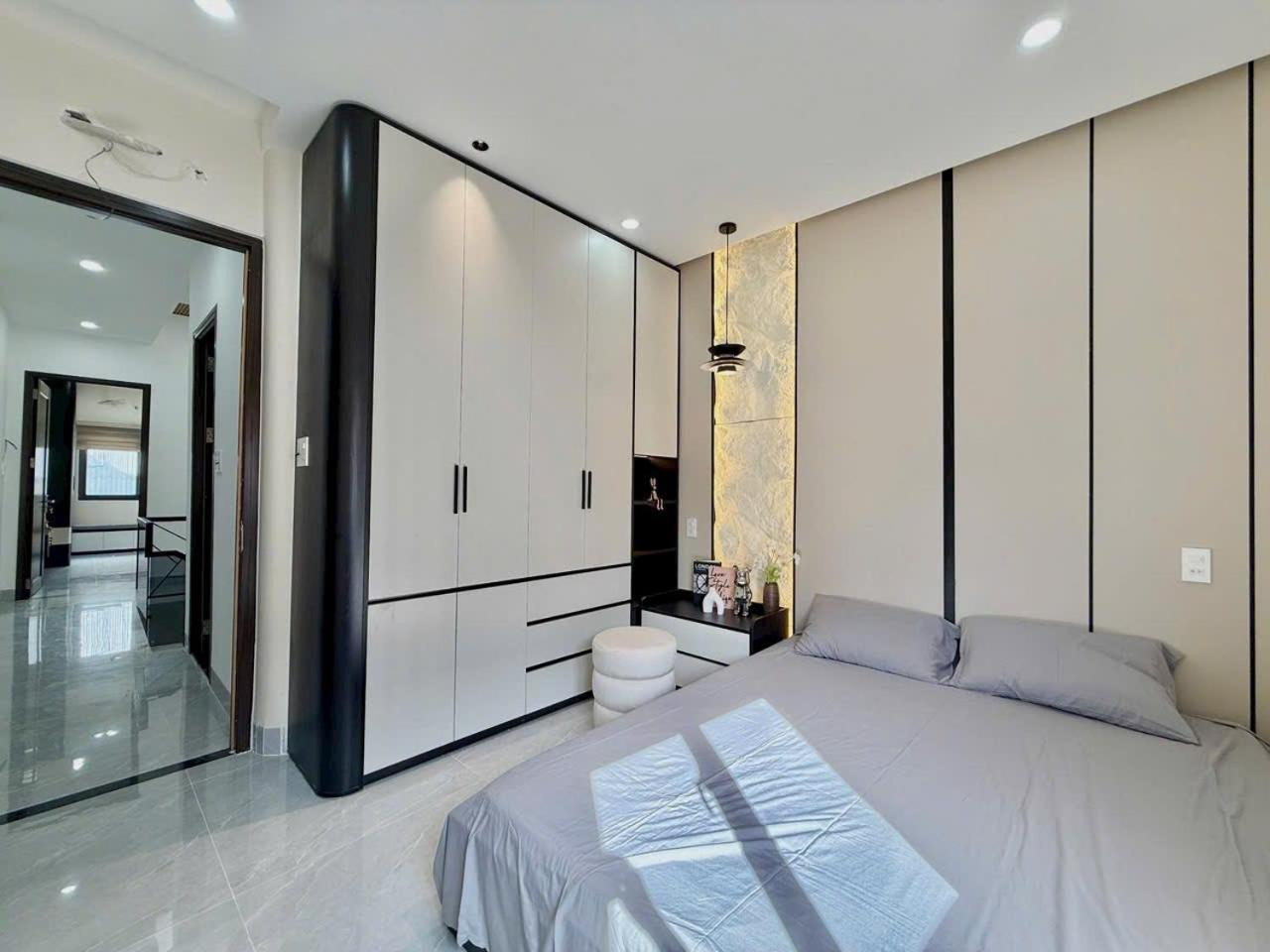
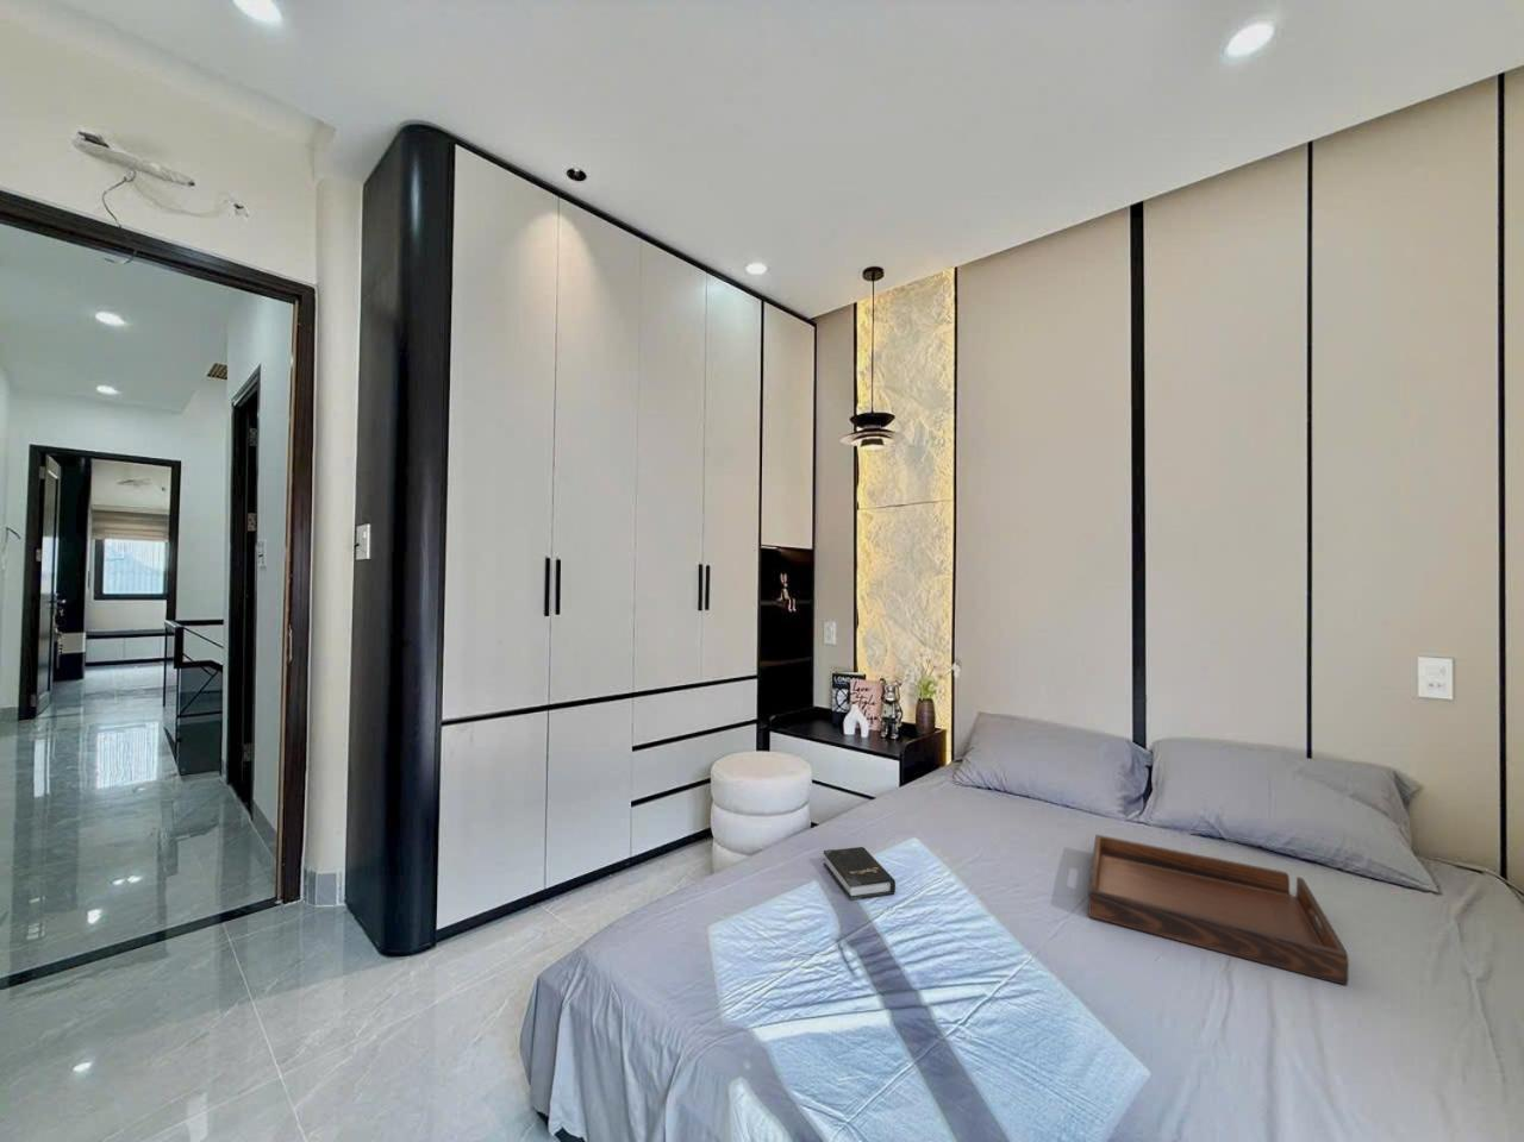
+ hardback book [823,846,896,902]
+ serving tray [1087,834,1350,986]
